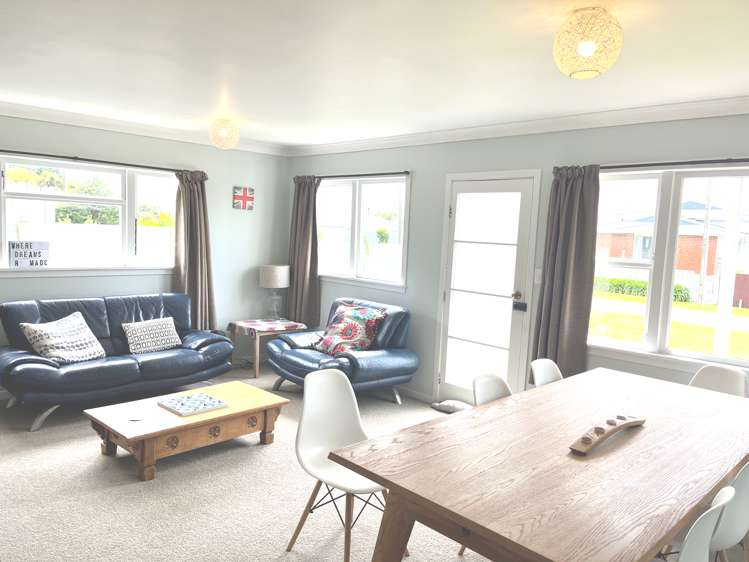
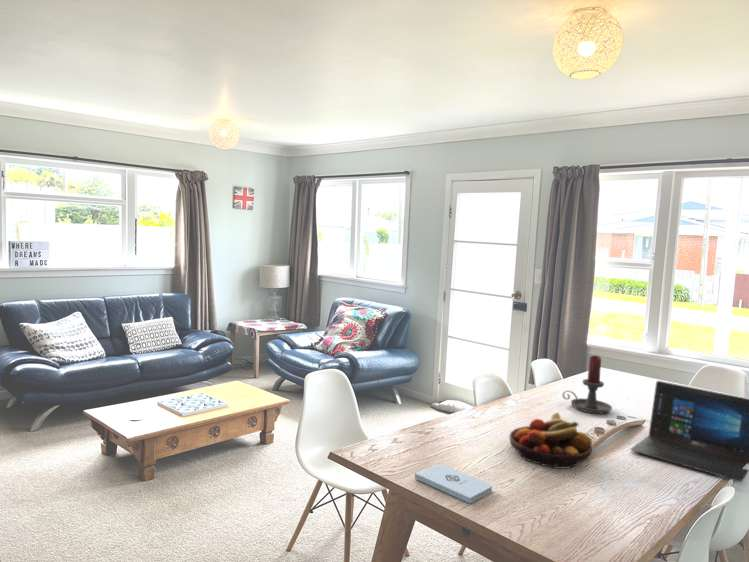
+ notepad [414,463,493,504]
+ fruit bowl [508,411,593,470]
+ candle holder [562,354,613,414]
+ laptop [630,380,749,483]
